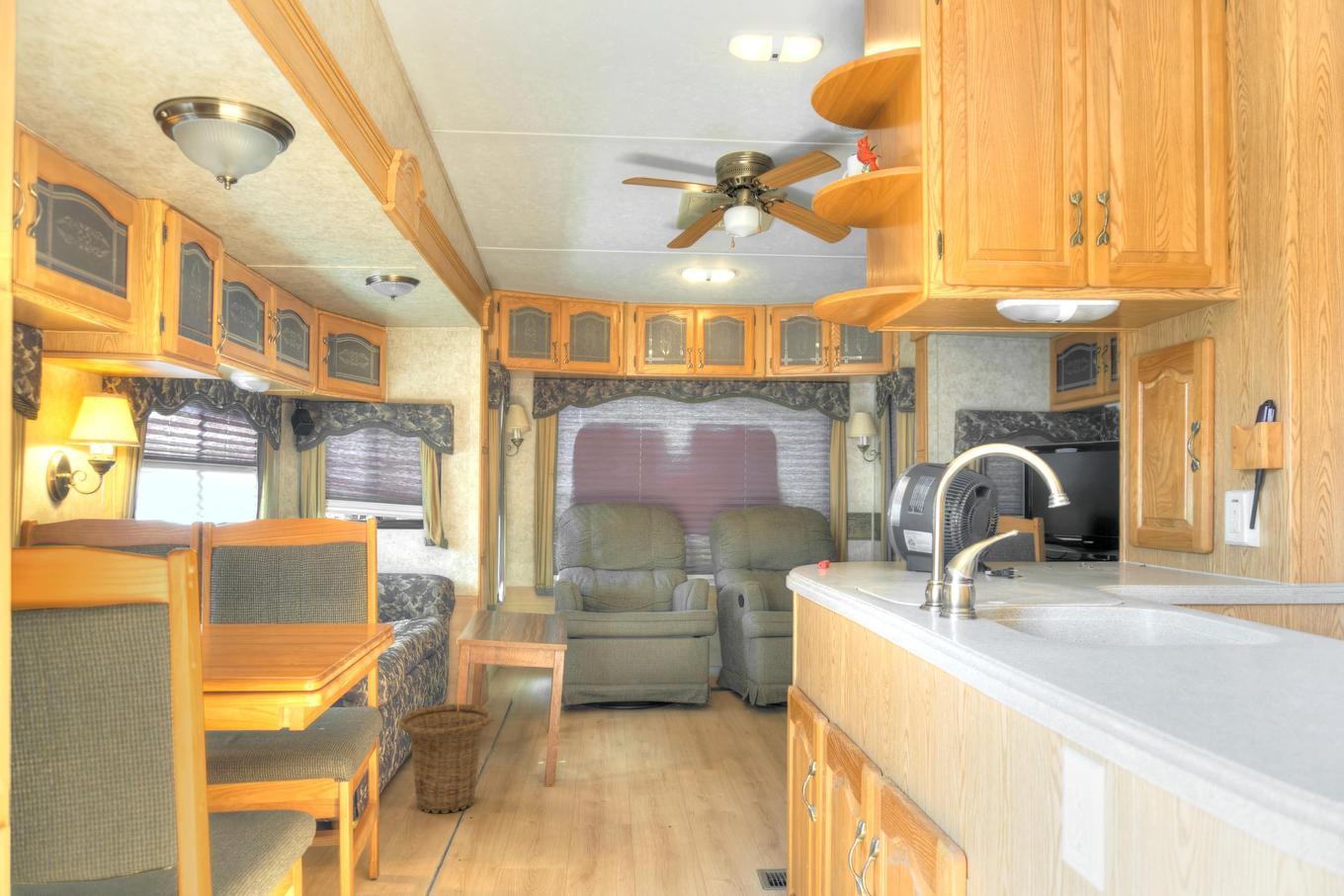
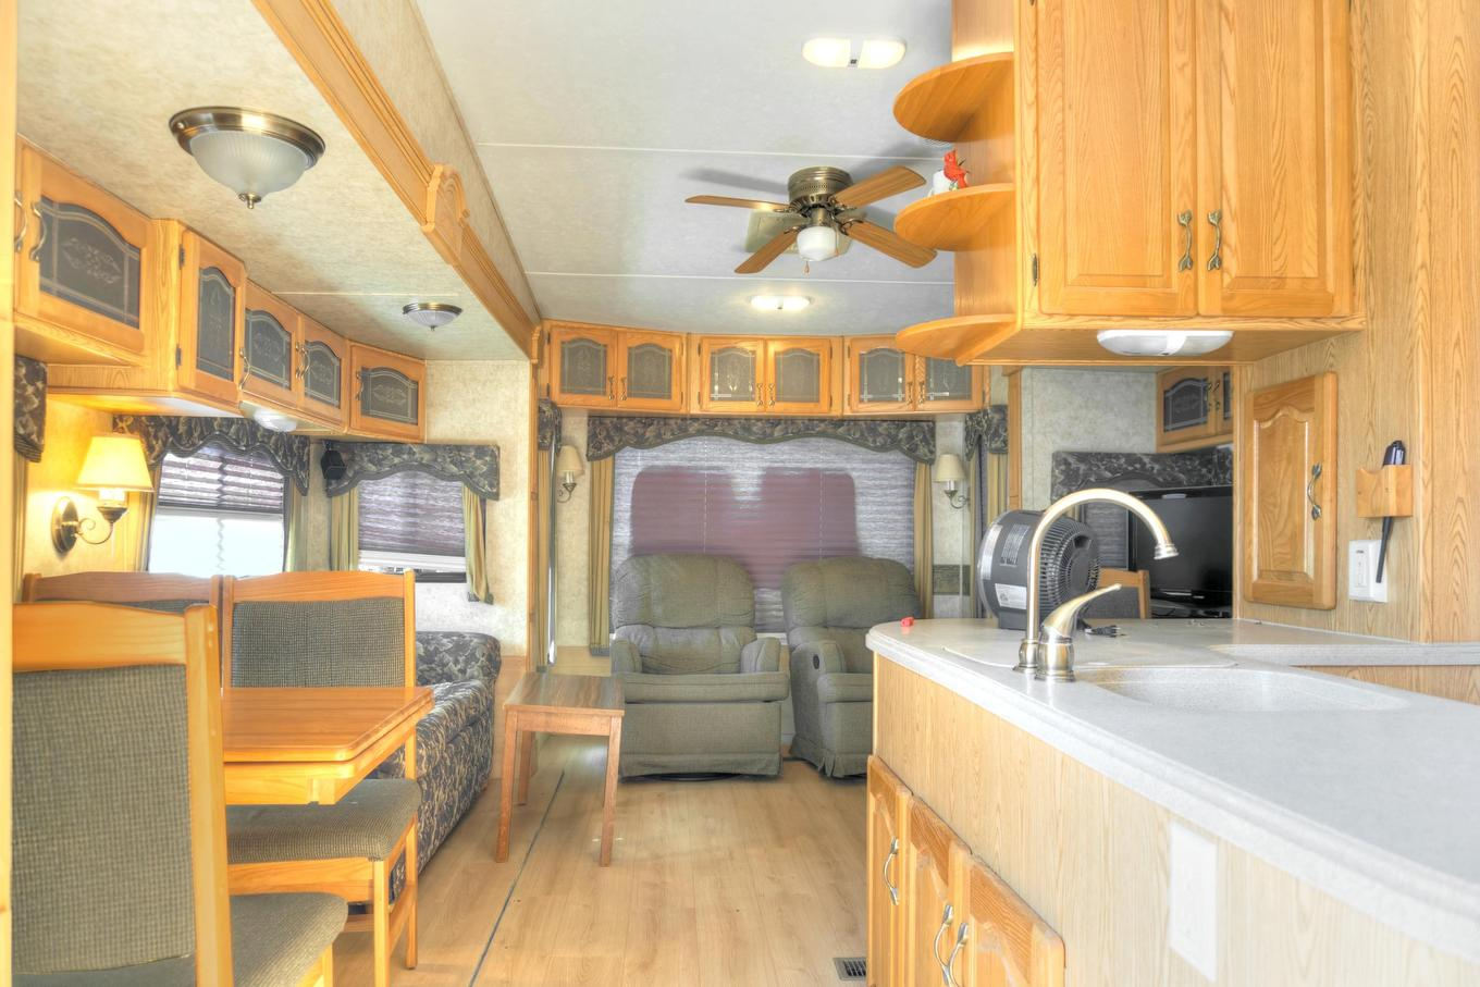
- basket [397,703,494,815]
